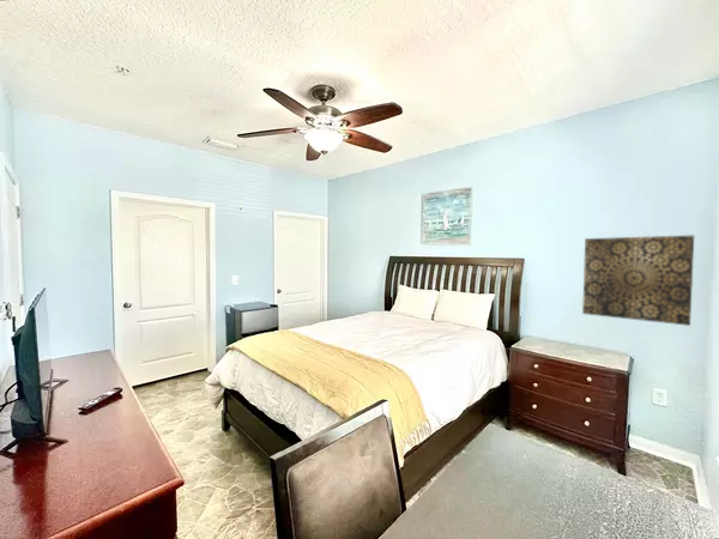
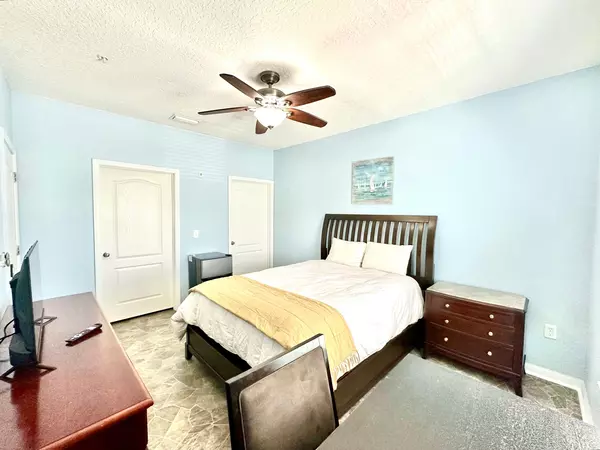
- wall art [581,234,695,327]
